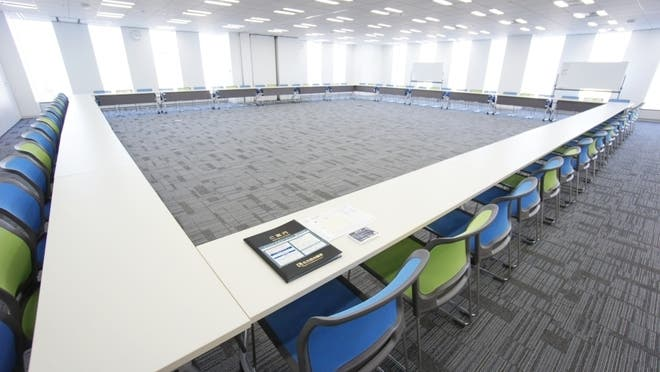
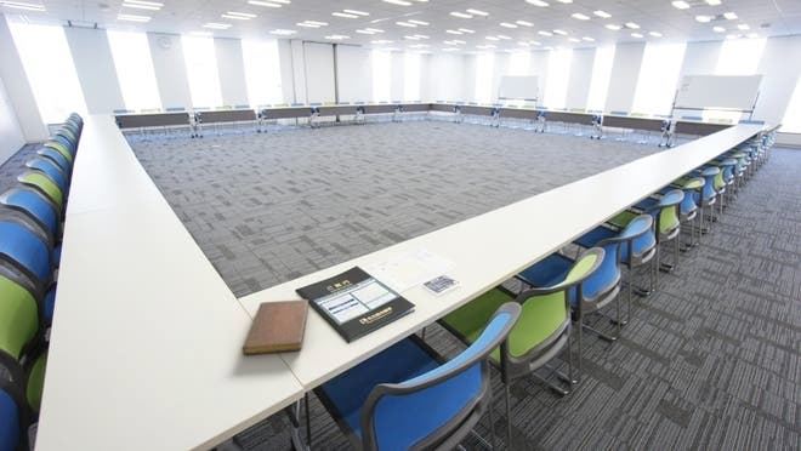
+ notebook [240,298,309,355]
